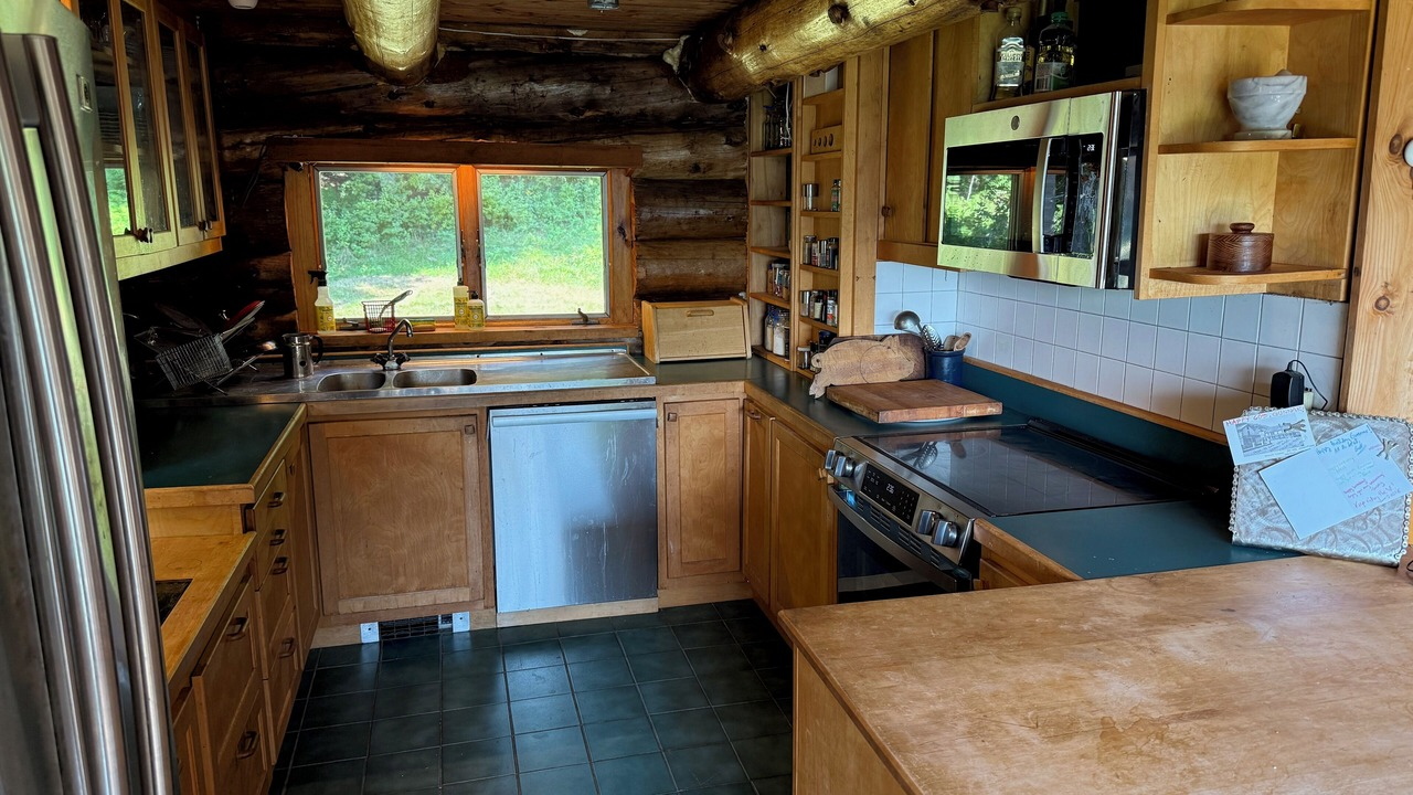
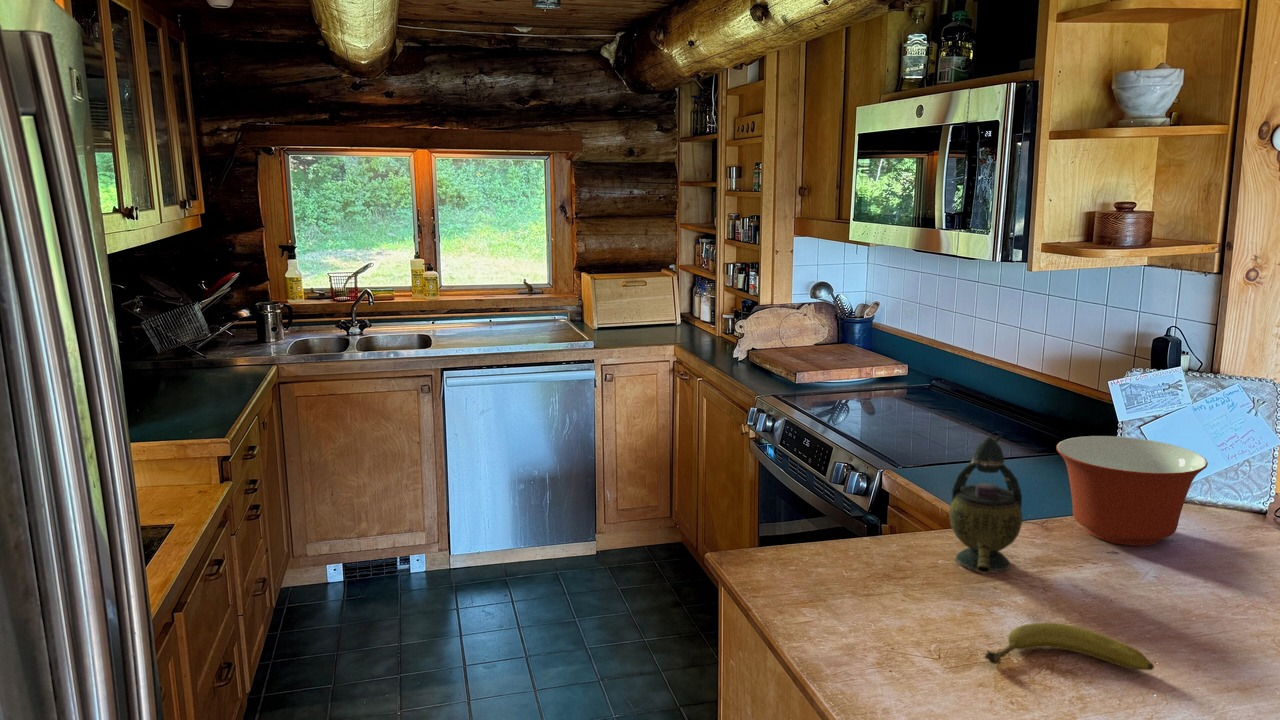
+ teapot [948,434,1023,575]
+ mixing bowl [1055,435,1209,547]
+ fruit [984,622,1155,671]
